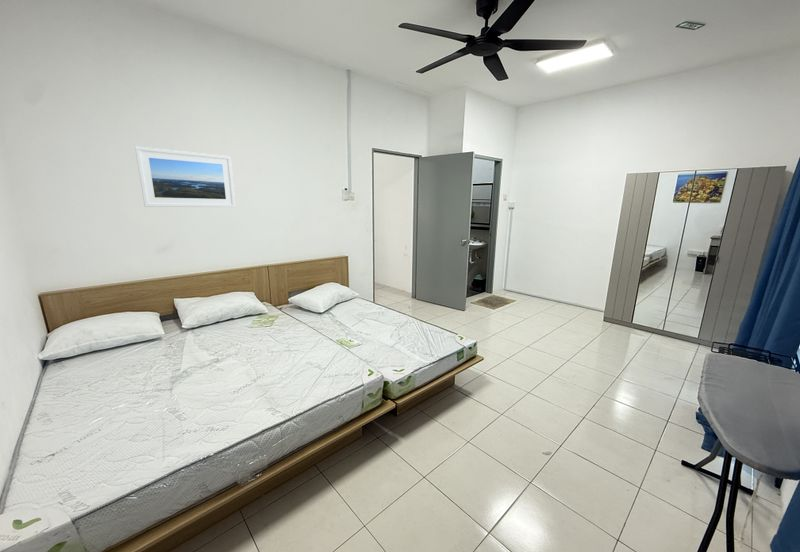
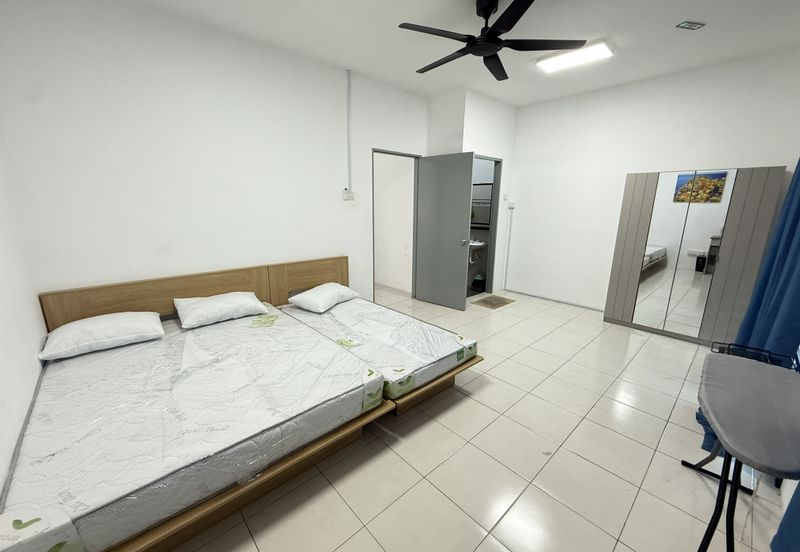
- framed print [134,146,237,208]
